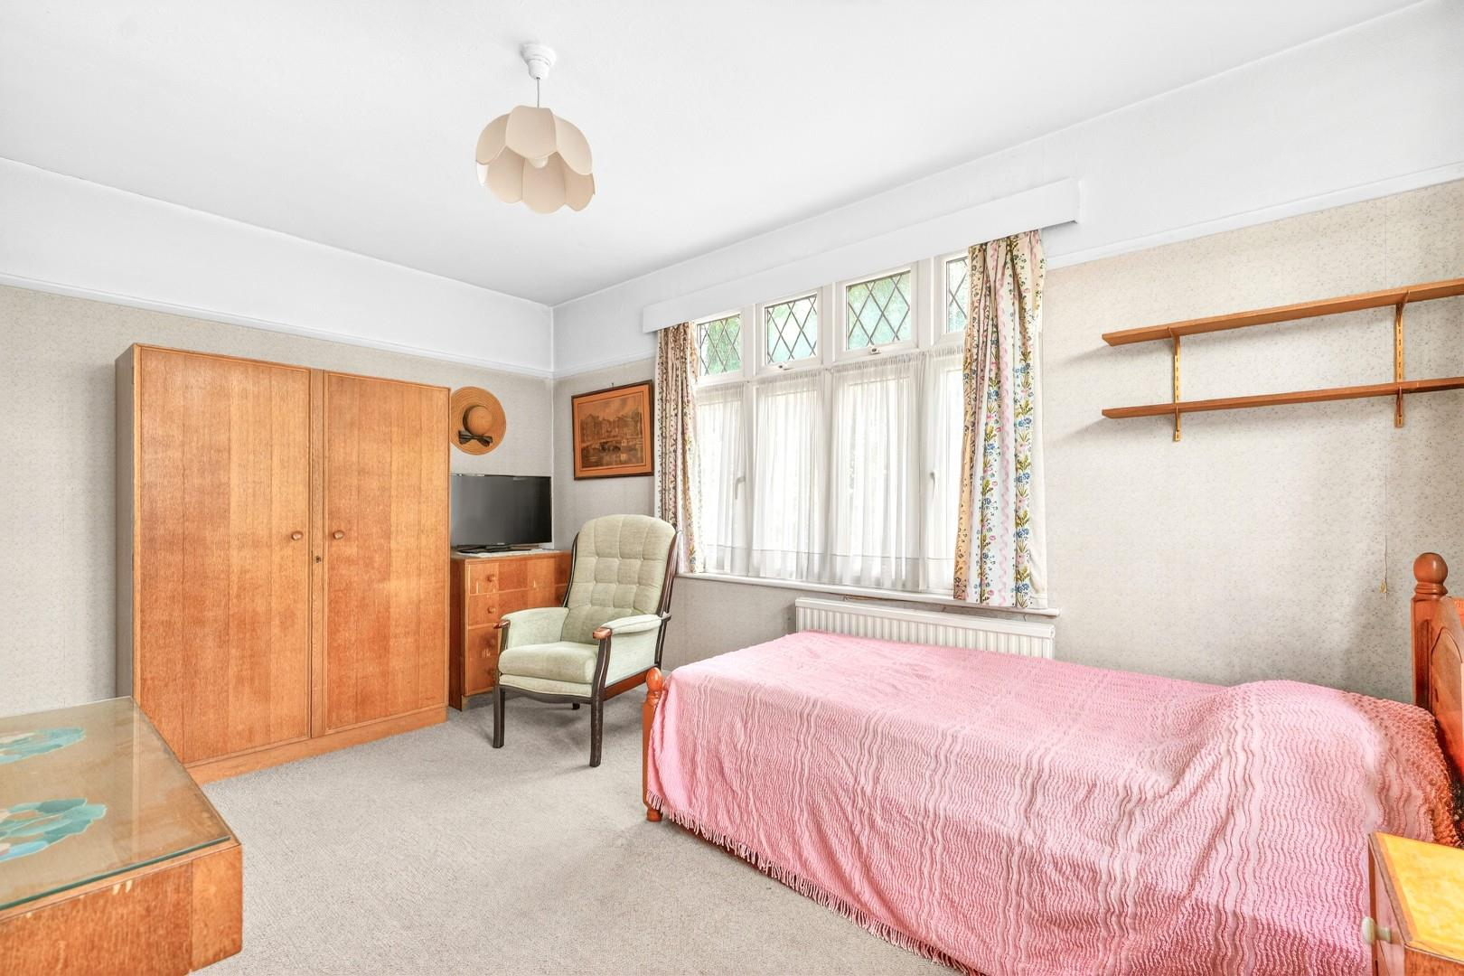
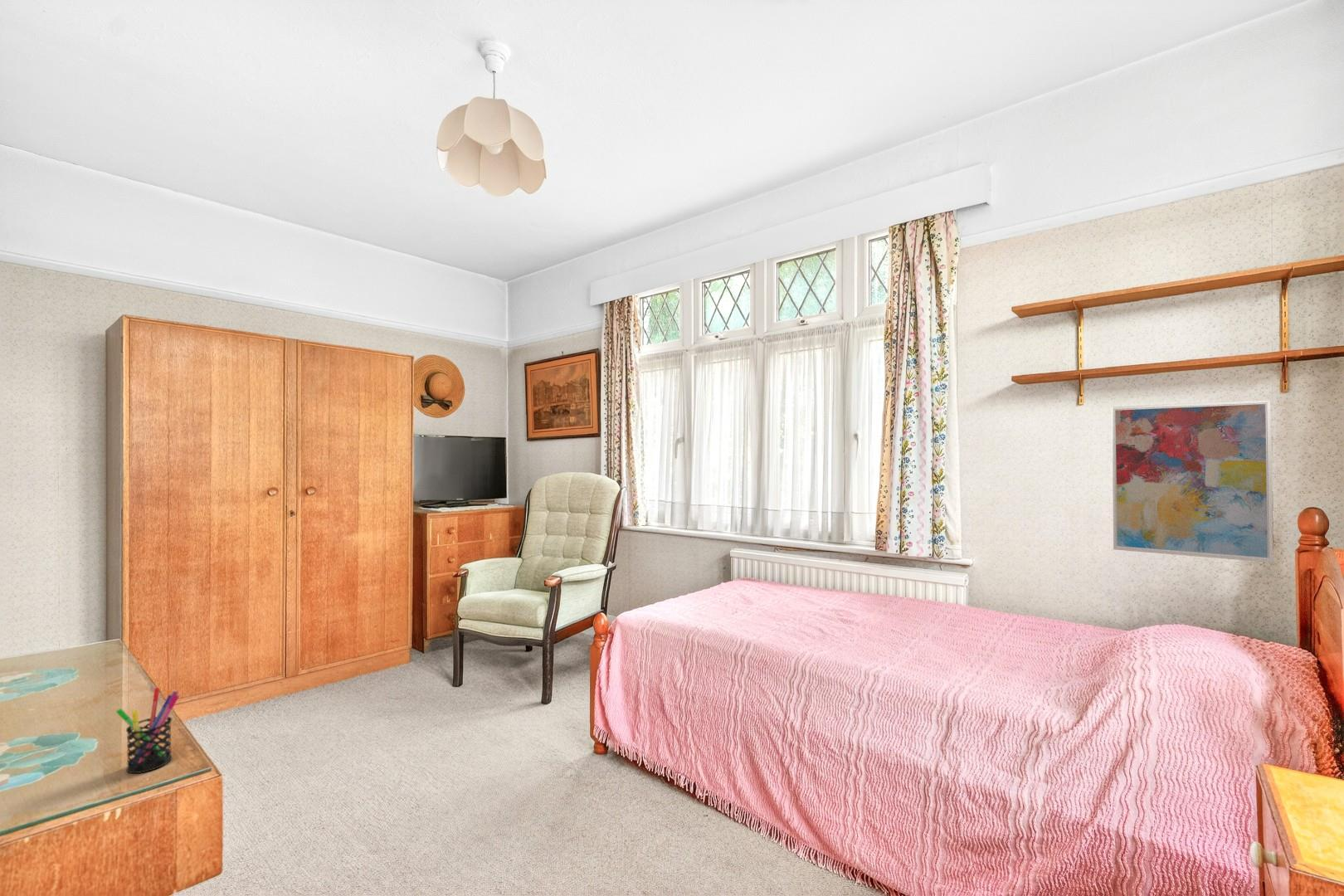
+ pen holder [115,687,180,774]
+ wall art [1111,399,1273,563]
